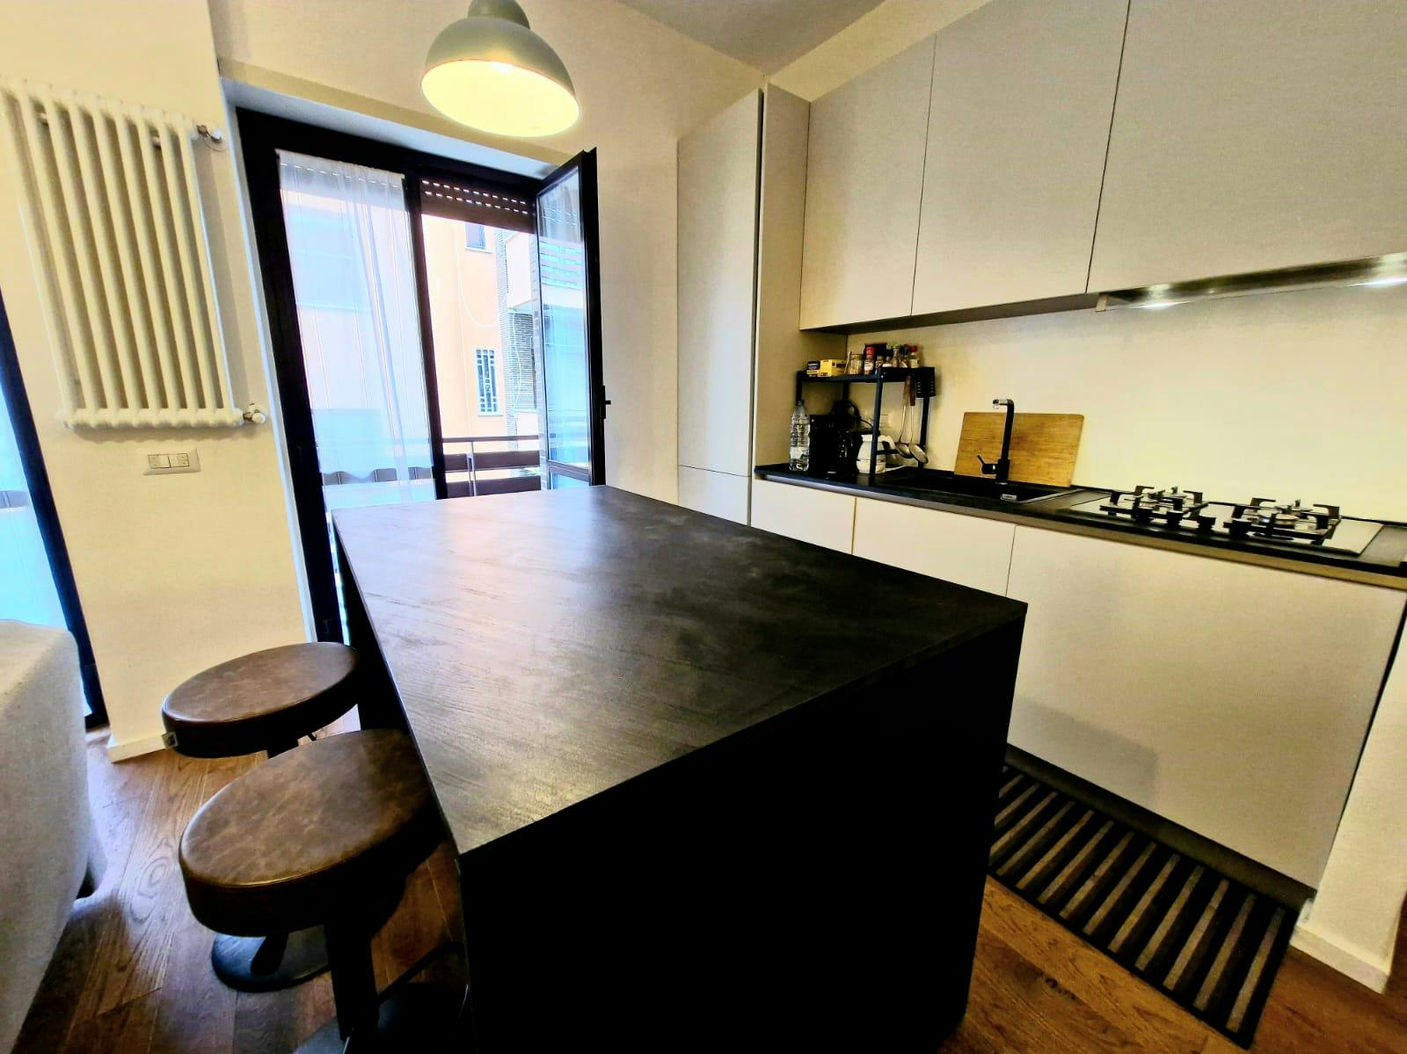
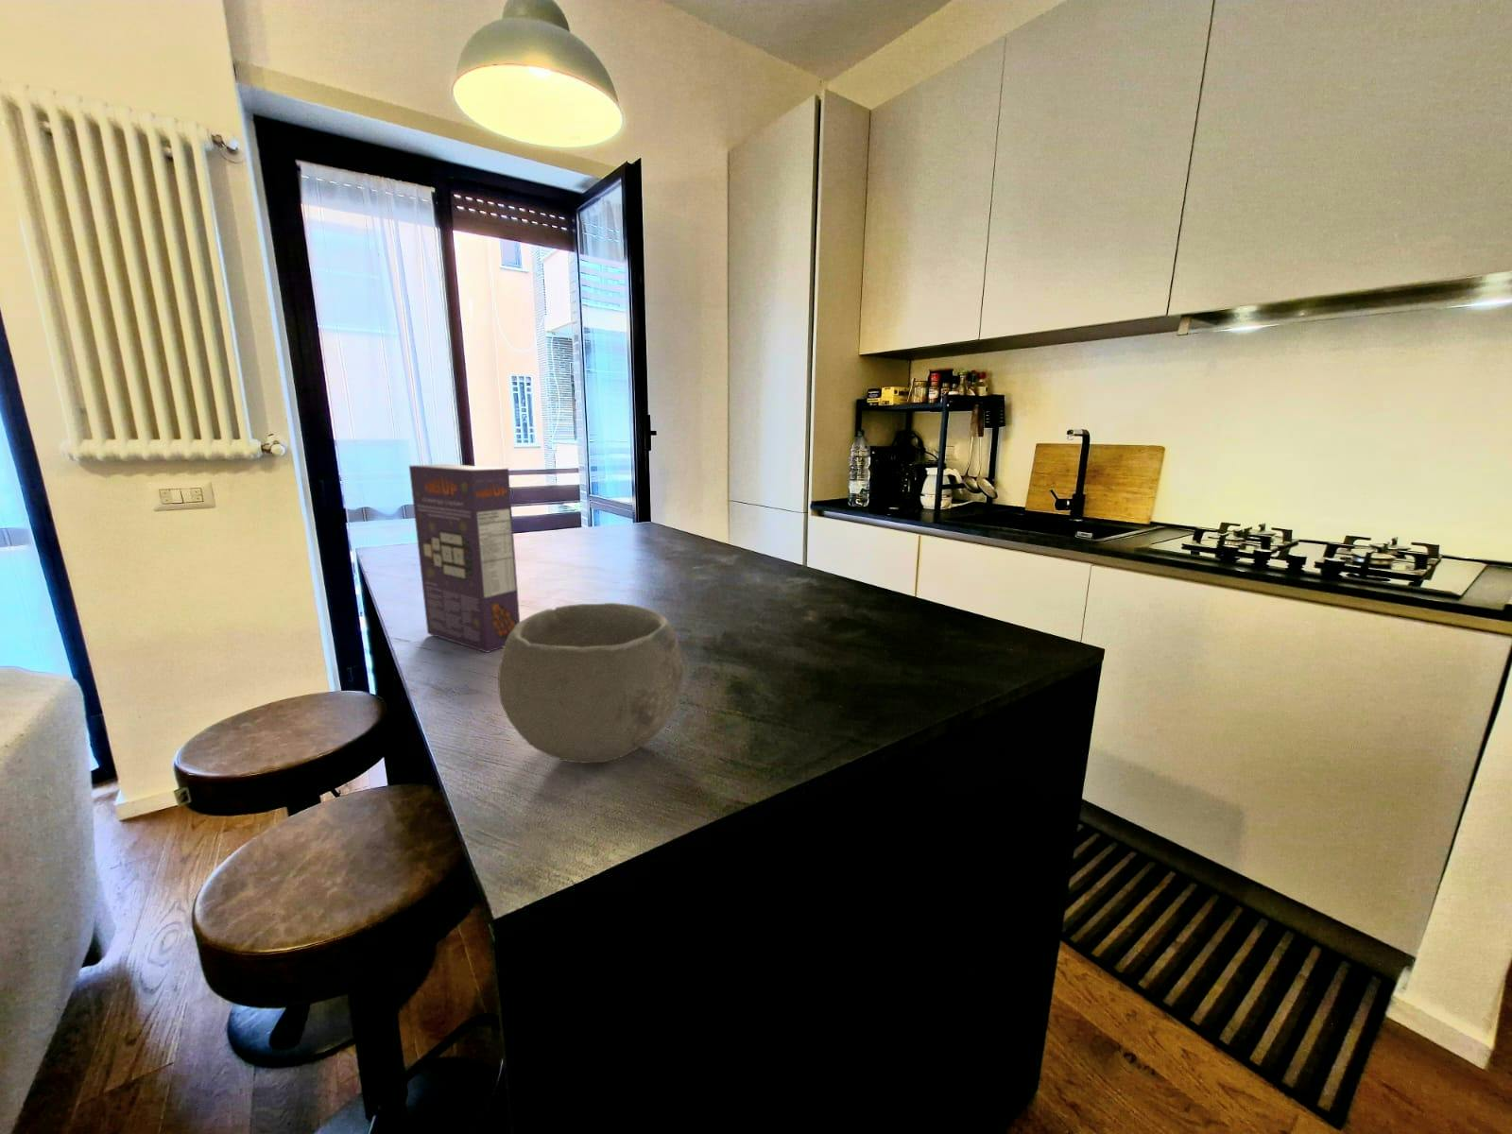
+ cereal box [408,463,520,654]
+ bowl [498,602,685,765]
